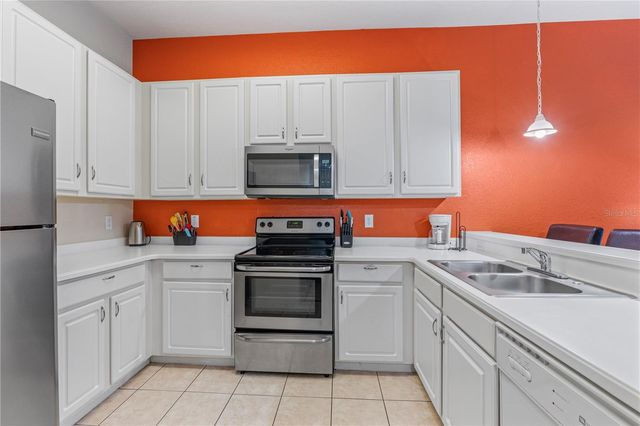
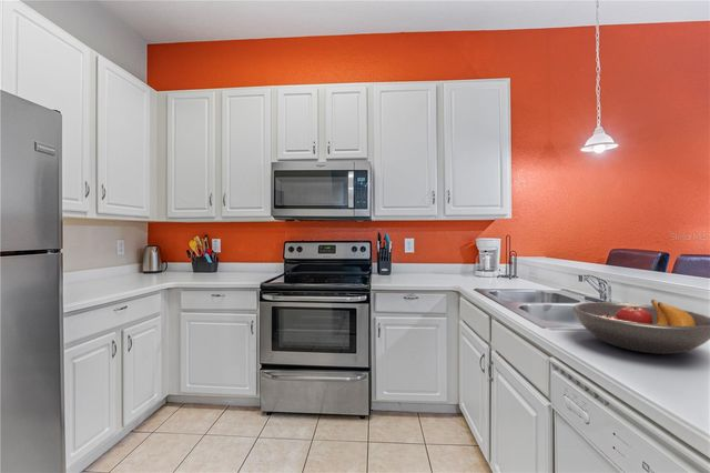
+ fruit bowl [571,299,710,355]
